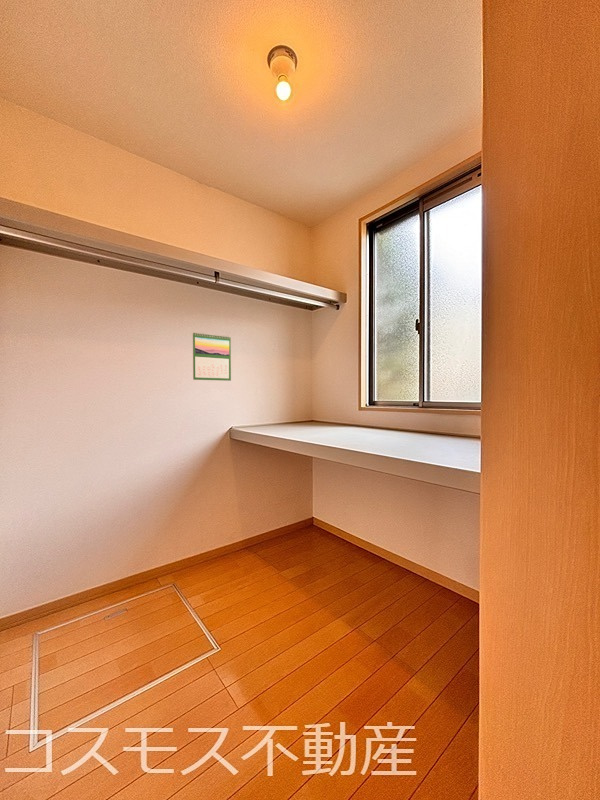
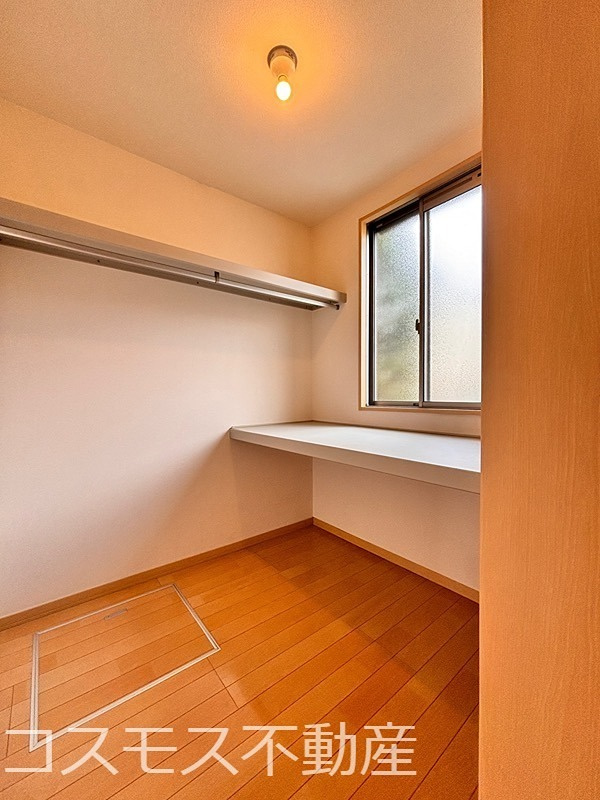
- calendar [192,331,232,382]
